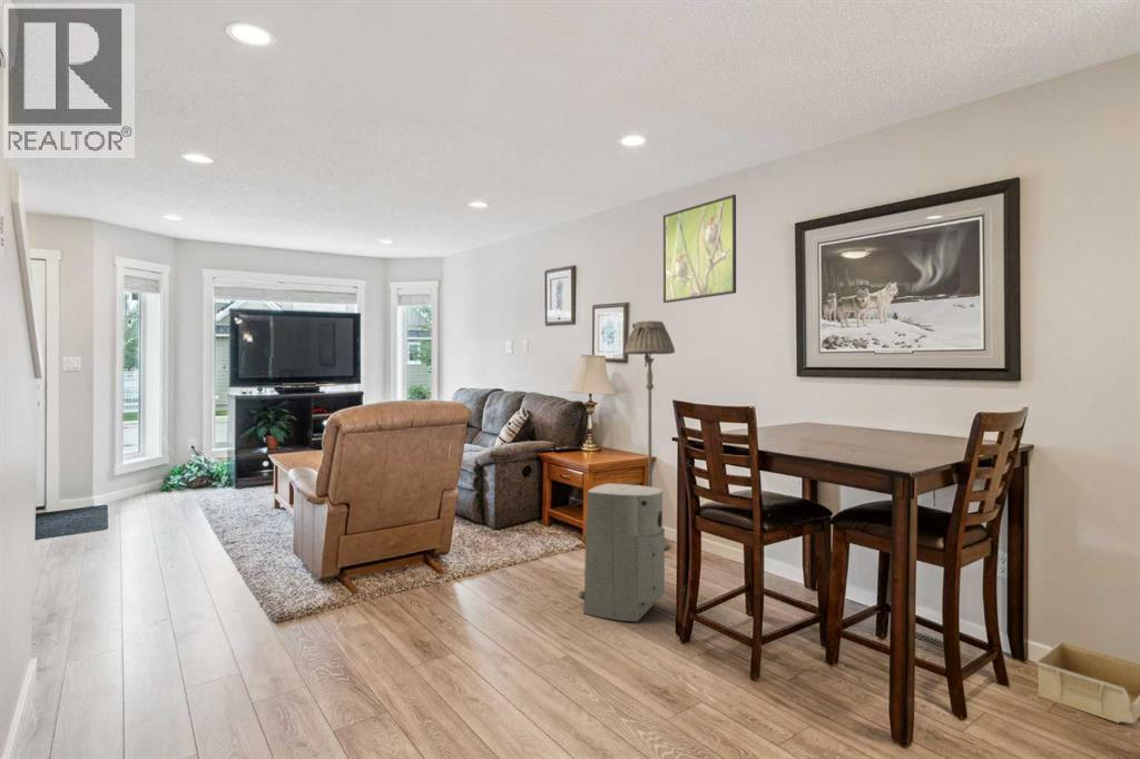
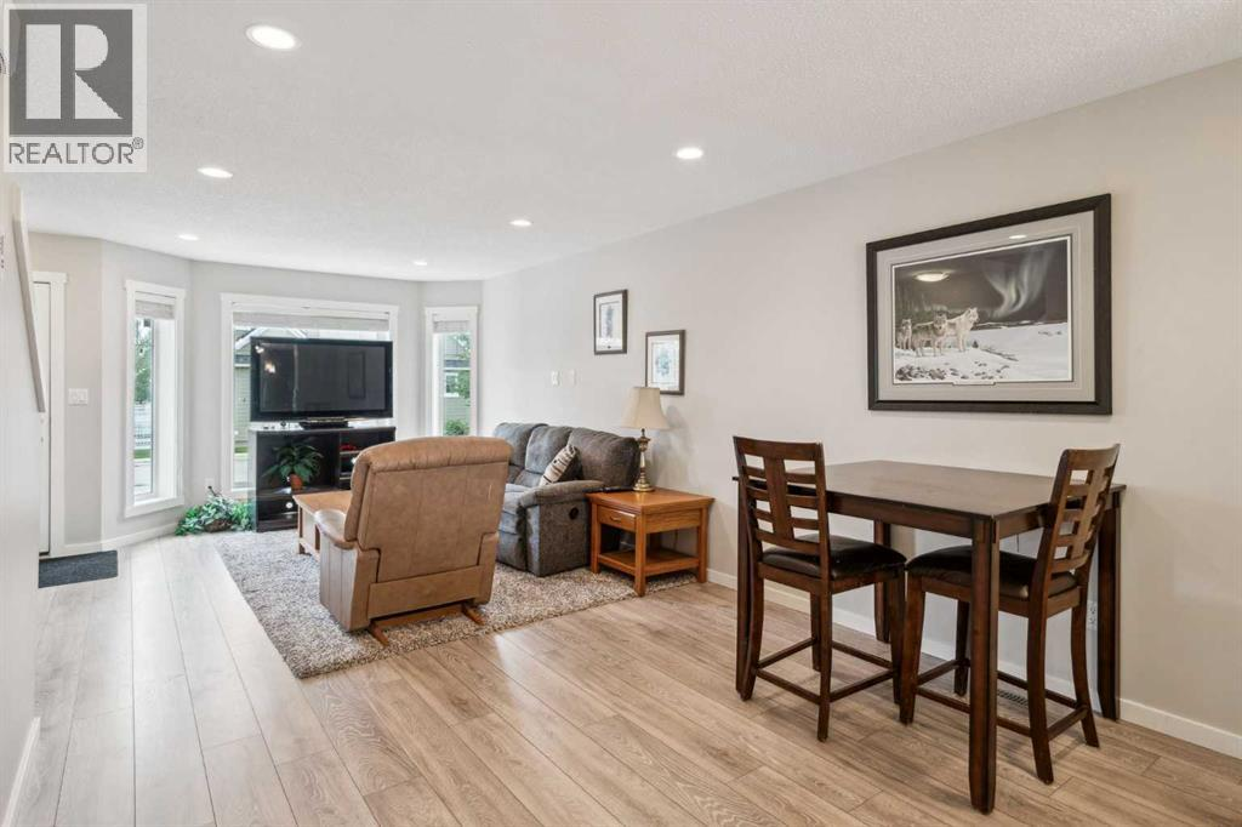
- storage bin [1034,641,1140,724]
- floor lamp [623,319,676,550]
- air purifier [578,482,666,623]
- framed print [662,194,737,304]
